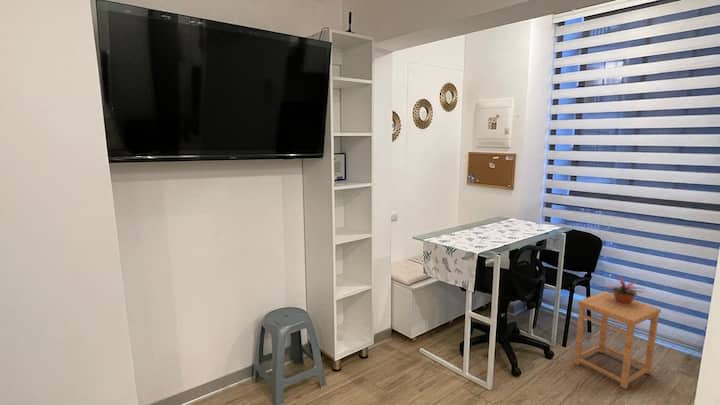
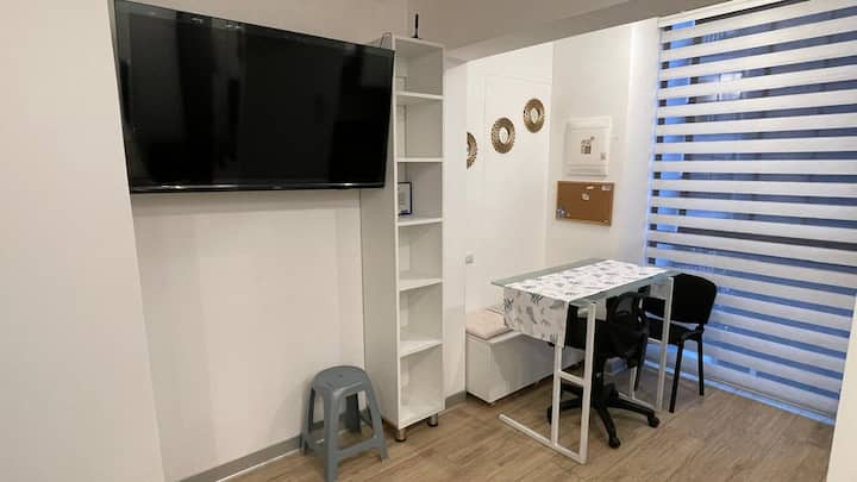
- side table [573,290,662,390]
- potted plant [603,275,645,305]
